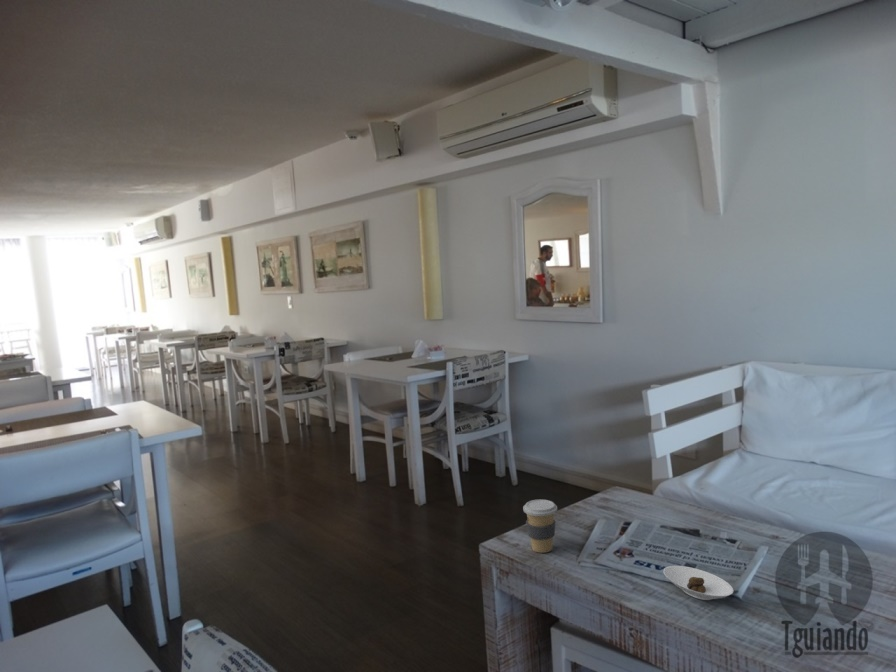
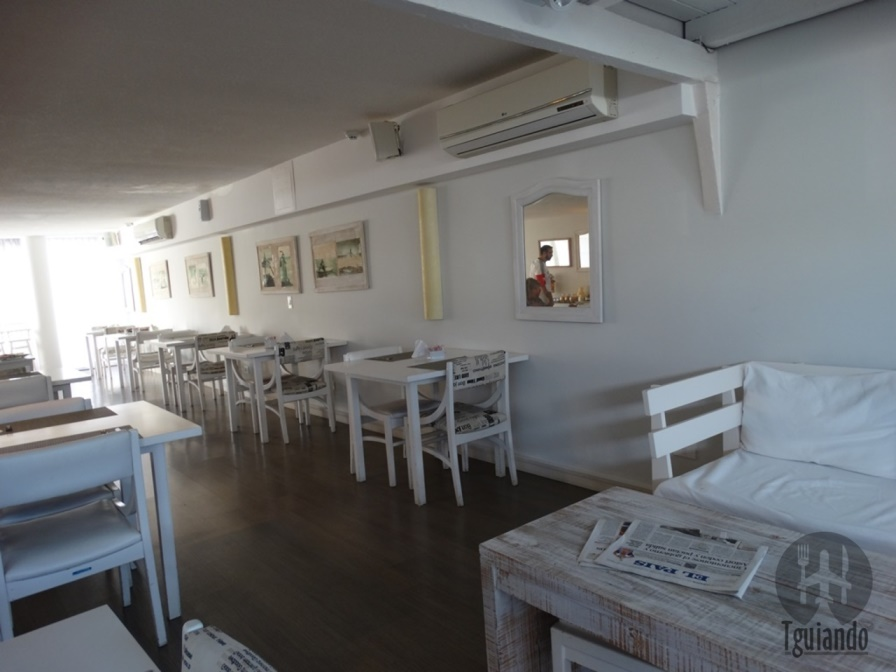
- coffee cup [522,499,558,554]
- saucer [662,565,734,601]
